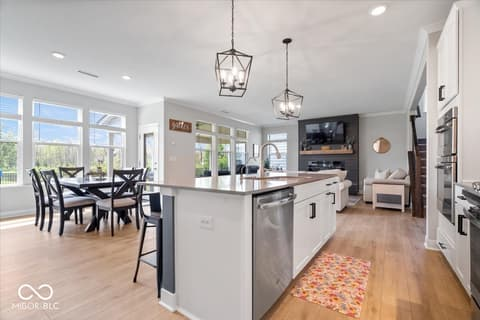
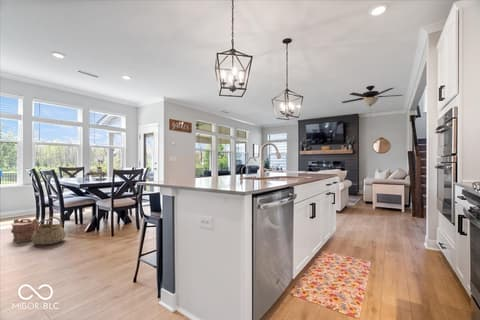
+ ceiling fan [341,85,403,115]
+ bucket [10,217,39,244]
+ basket [31,216,67,246]
